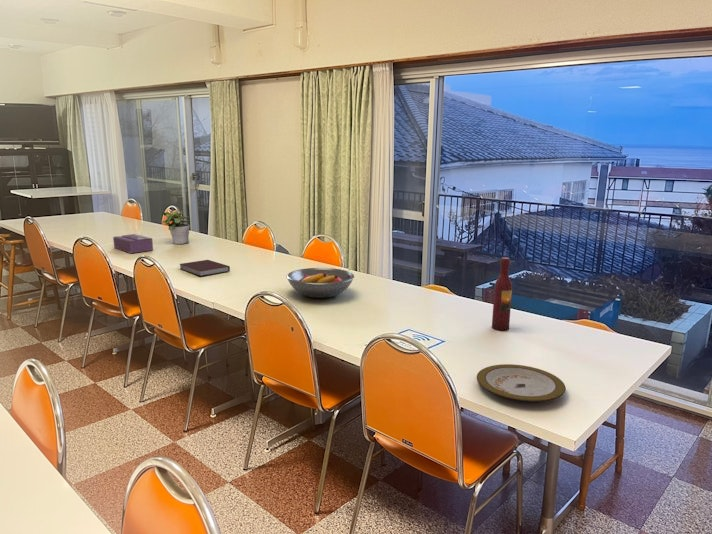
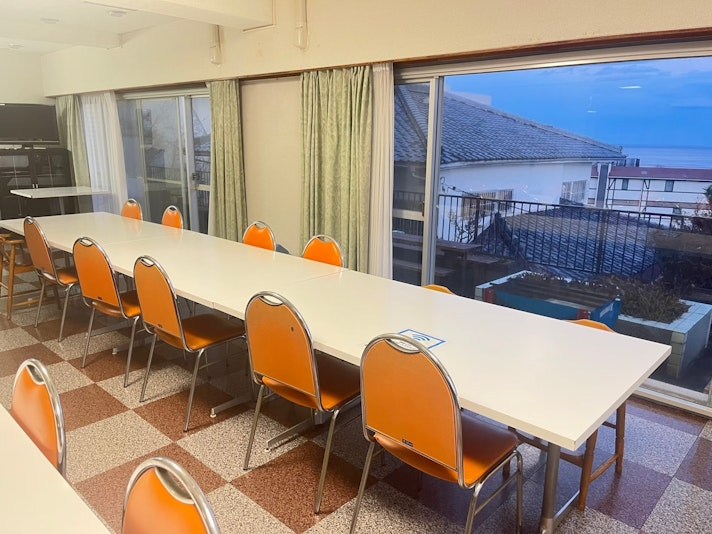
- fruit bowl [285,267,355,299]
- potted plant [162,209,191,245]
- plate [476,363,566,403]
- wine bottle [491,256,513,331]
- notebook [179,259,231,277]
- tissue box [112,233,154,254]
